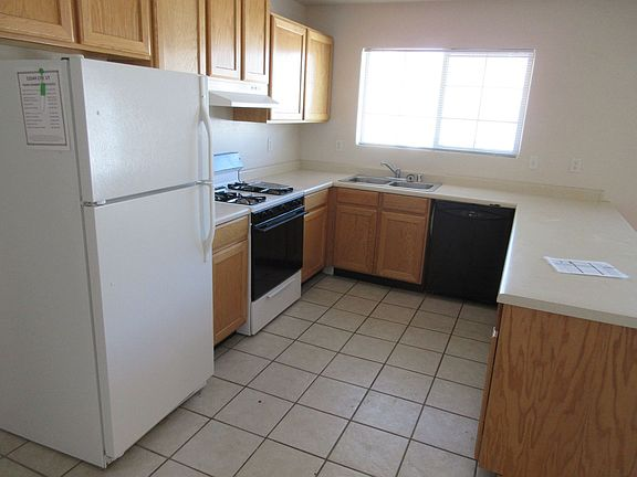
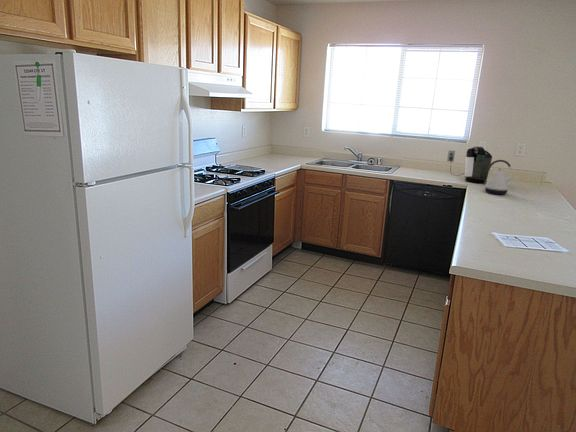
+ kettle [482,159,514,196]
+ coffee maker [446,145,493,184]
